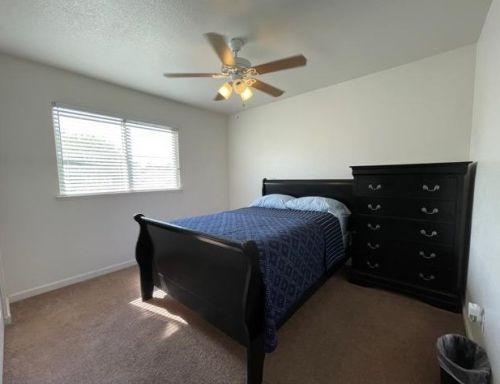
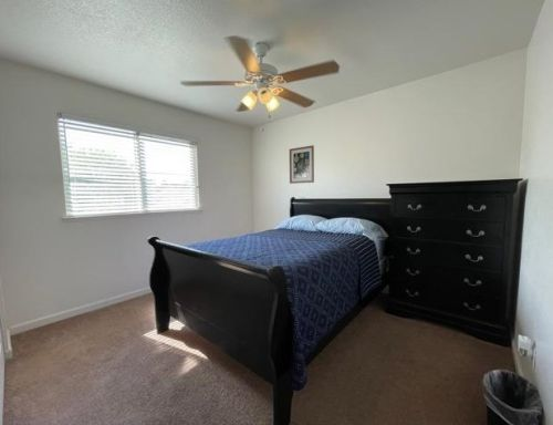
+ wall art [289,144,315,185]
